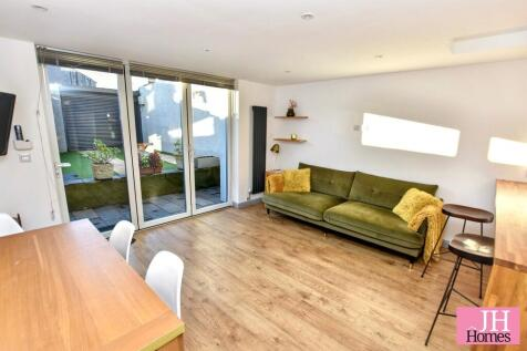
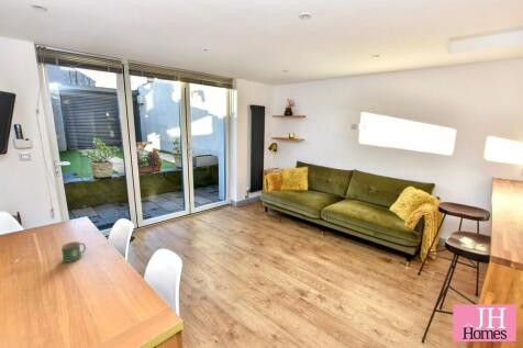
+ mug [60,240,87,263]
